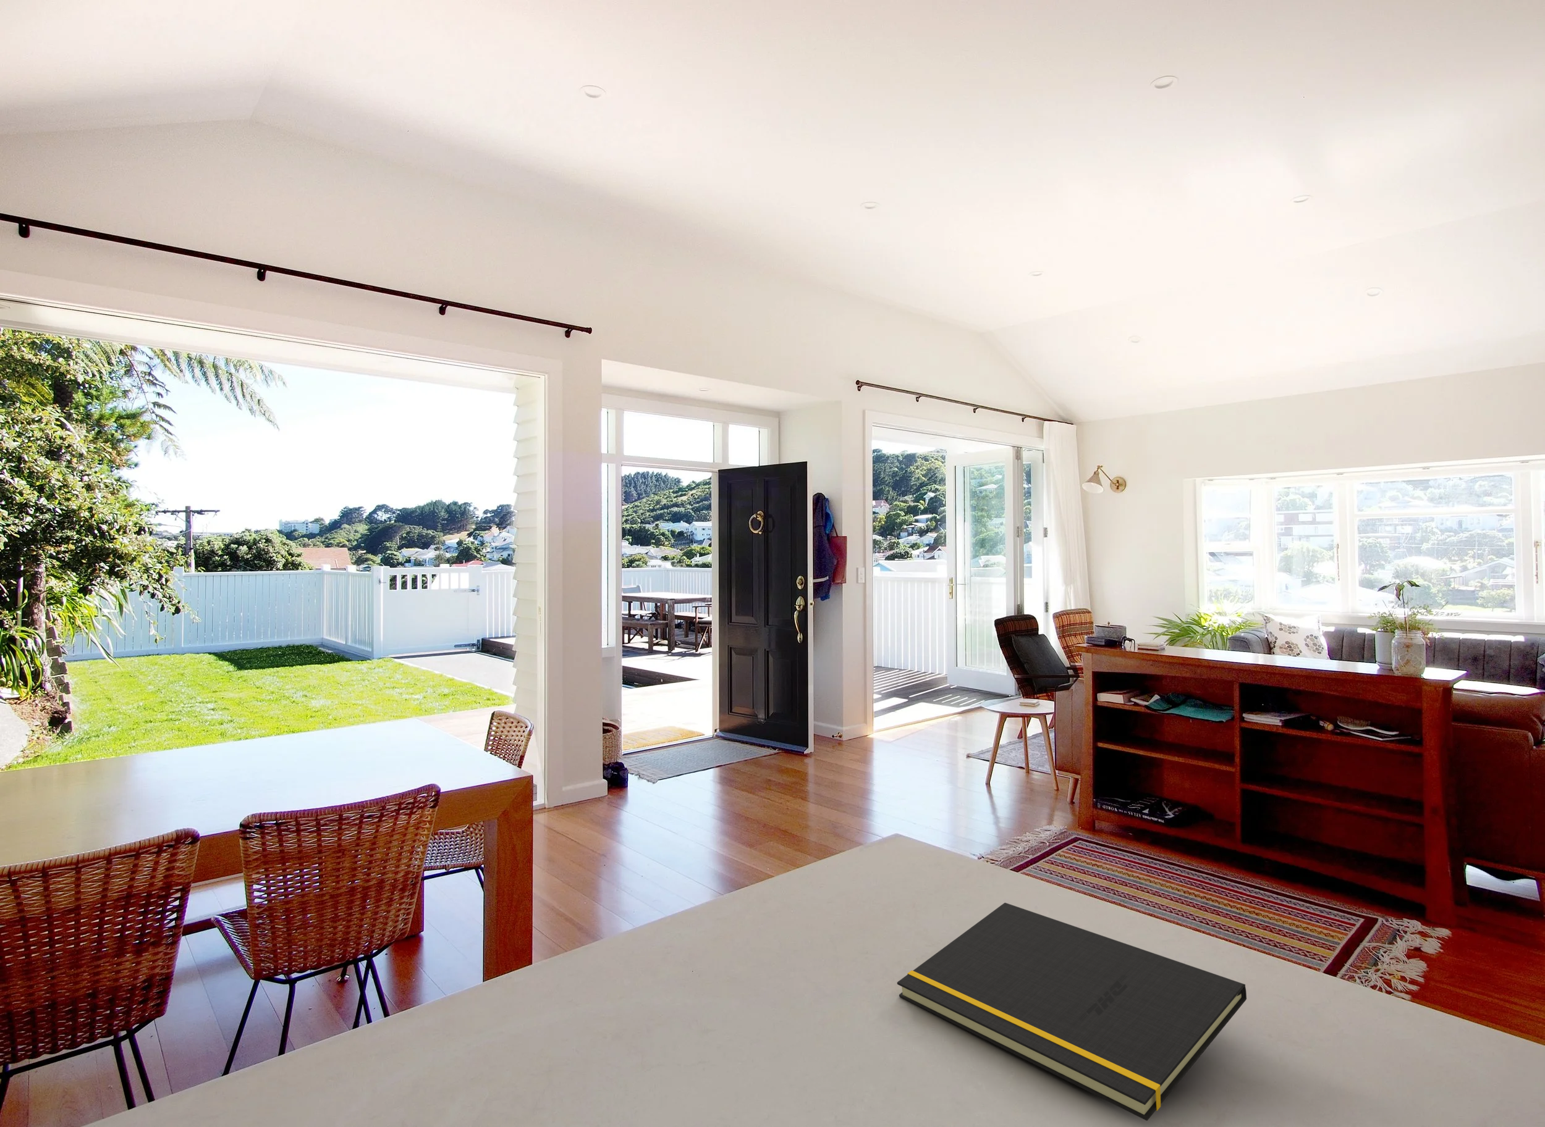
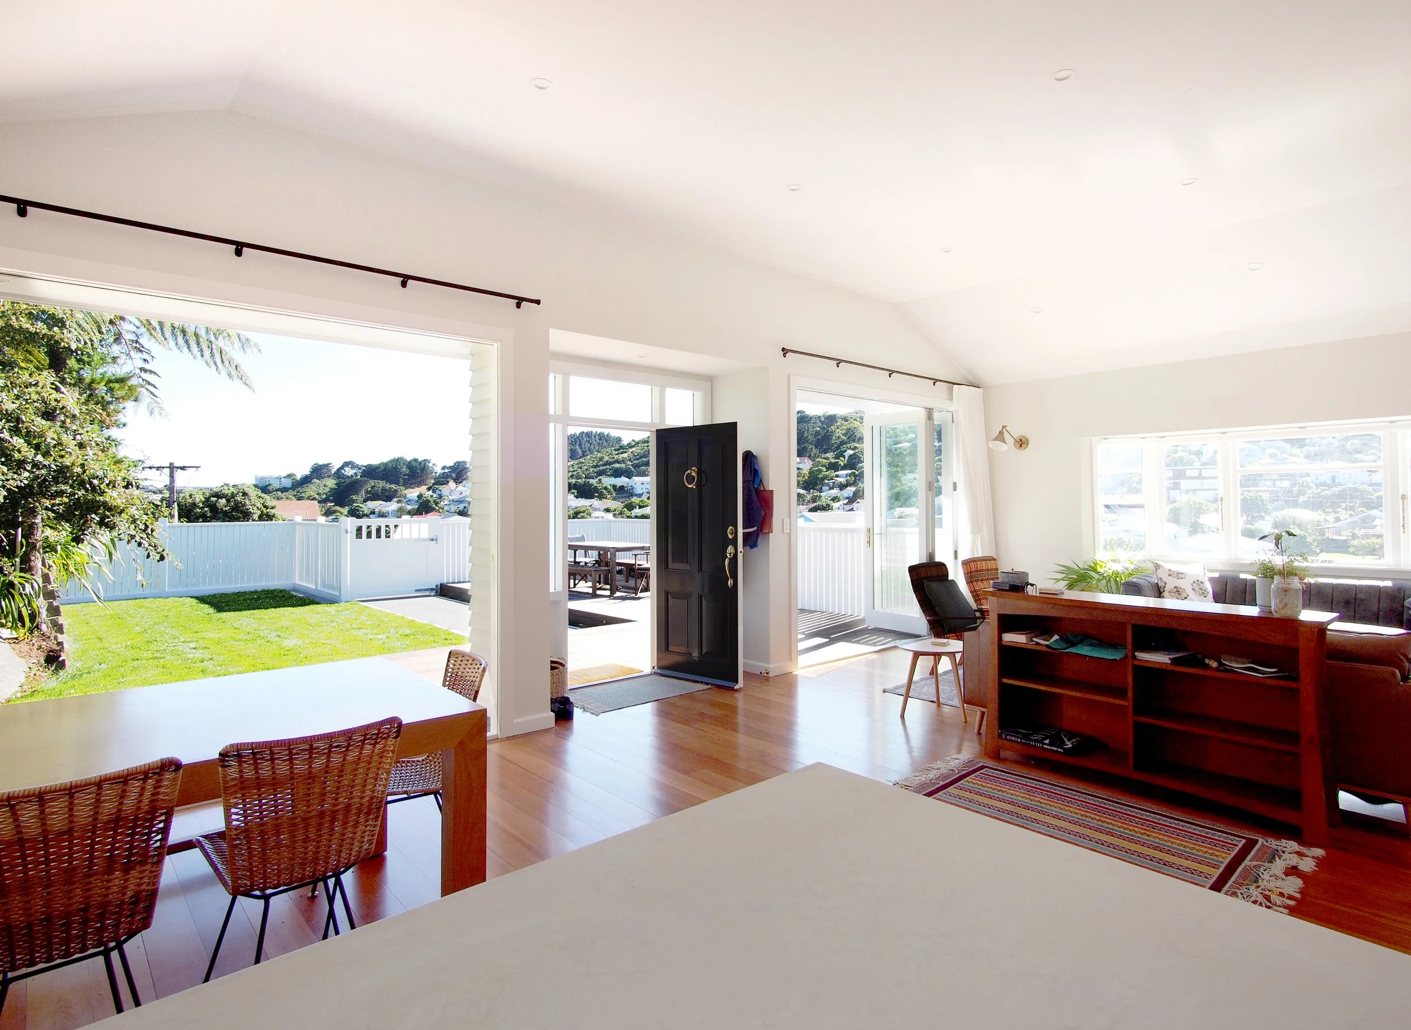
- notepad [897,903,1248,1121]
